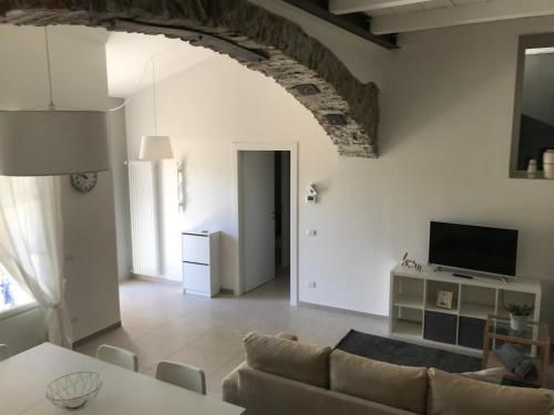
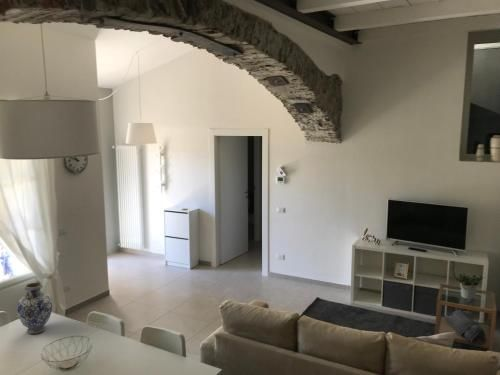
+ vase [16,280,53,335]
